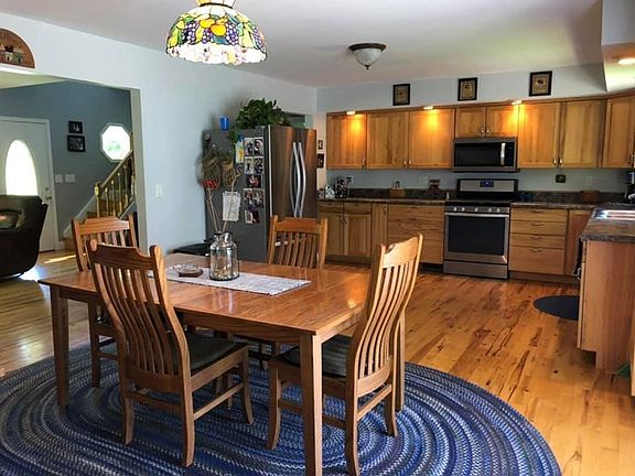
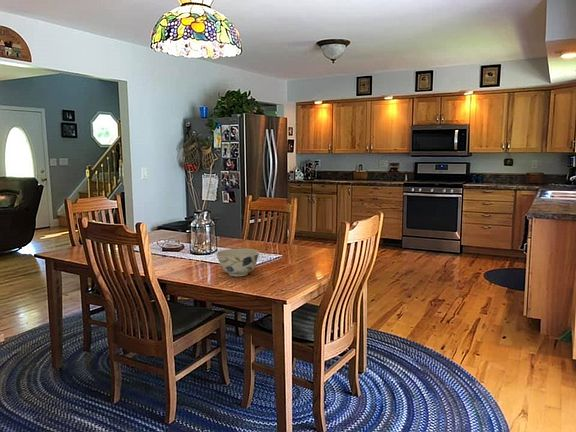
+ bowl [215,248,260,277]
